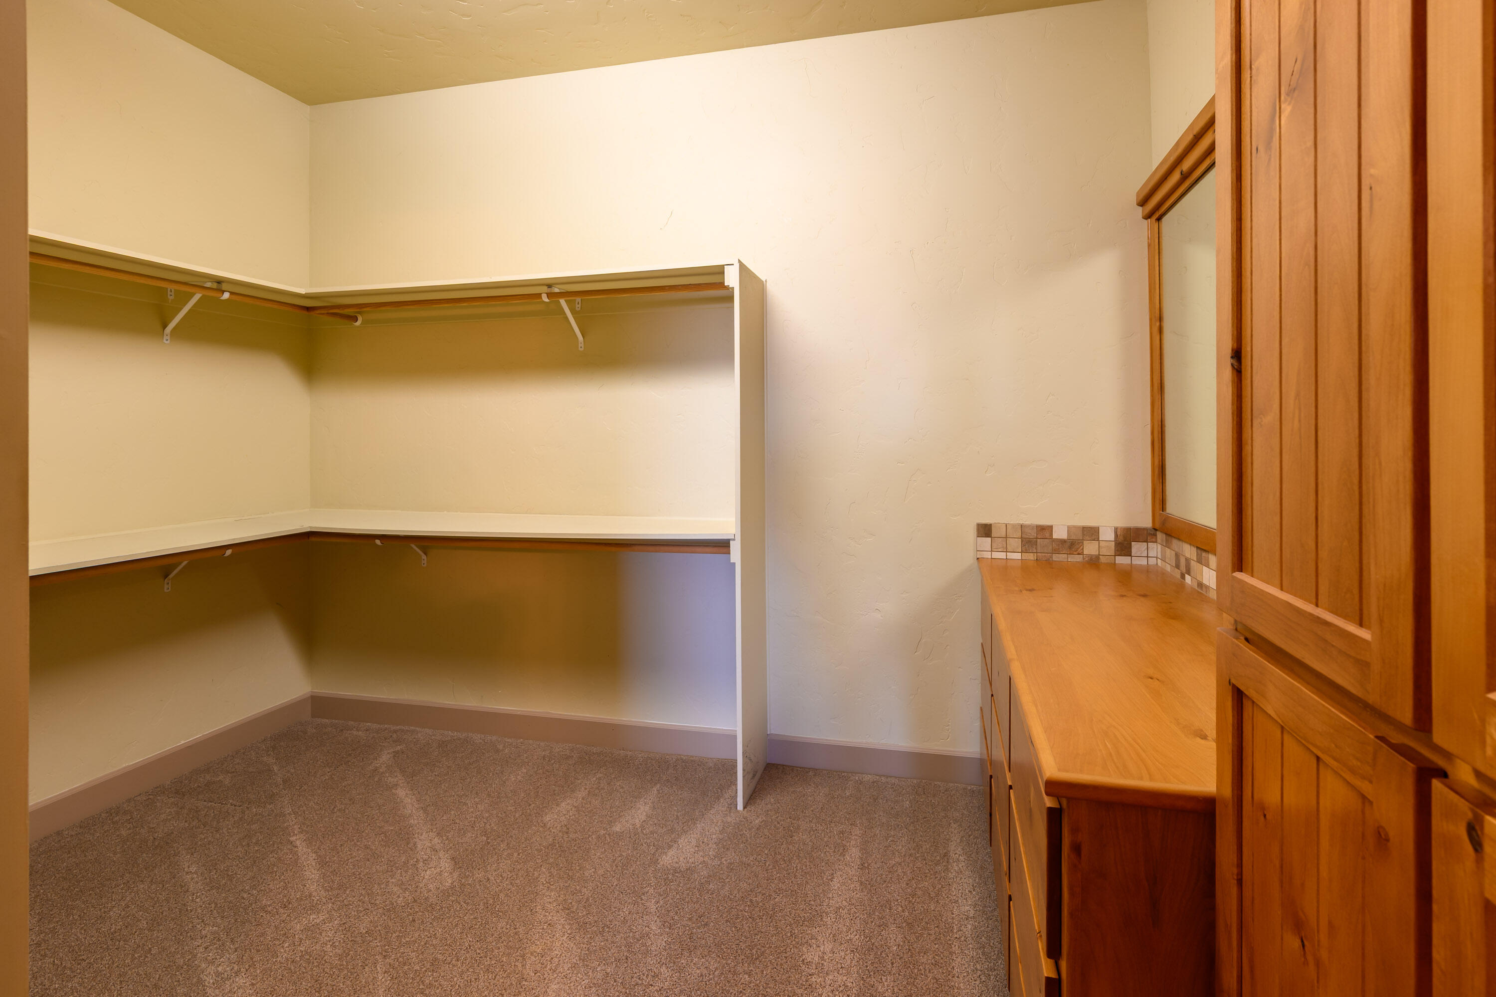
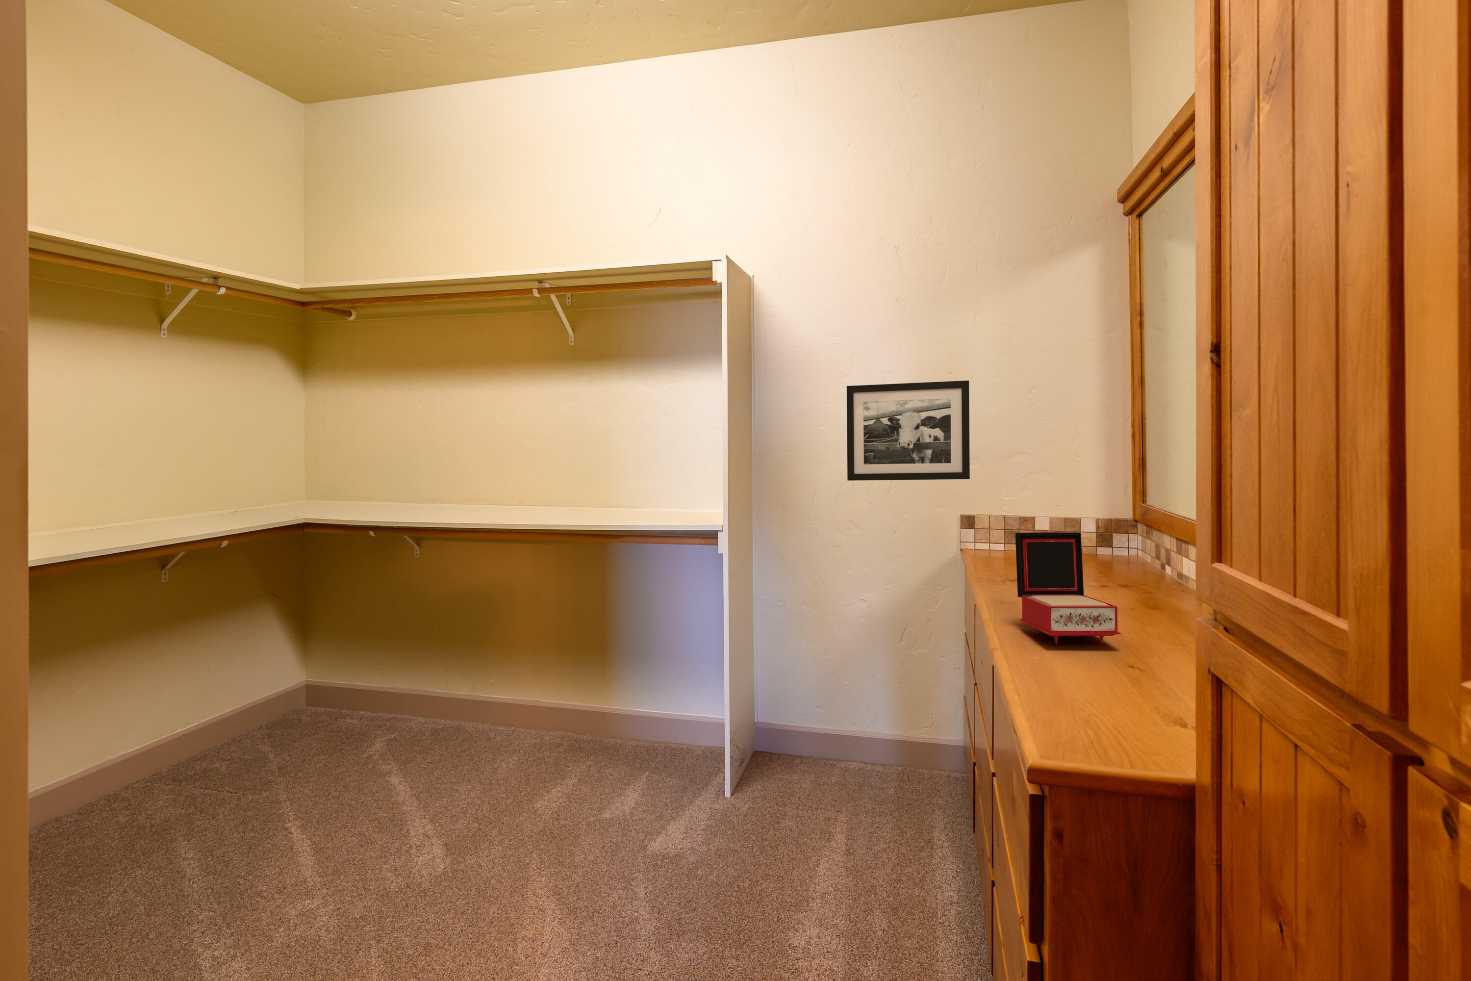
+ jewelry box [1015,532,1122,644]
+ picture frame [846,380,971,481]
